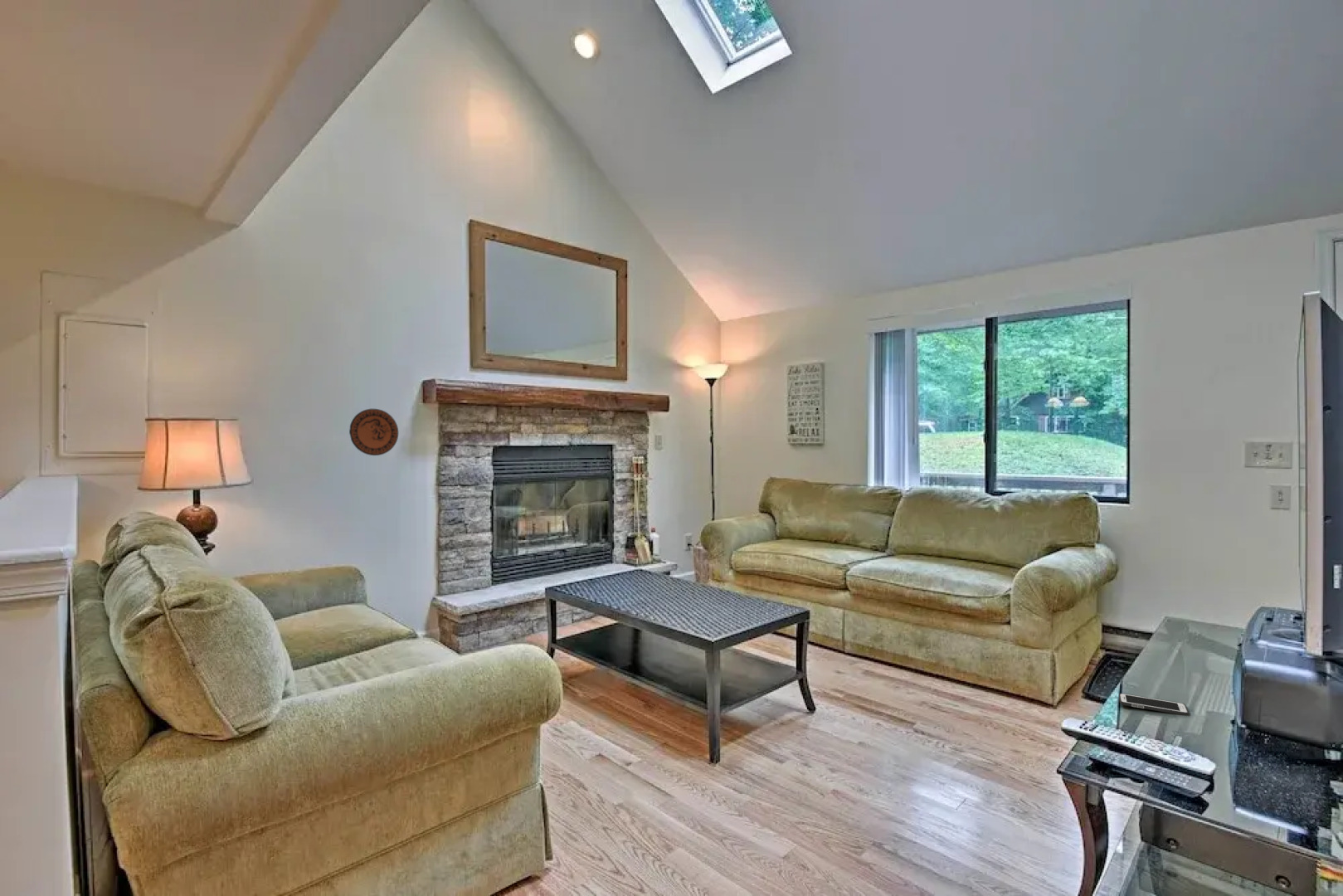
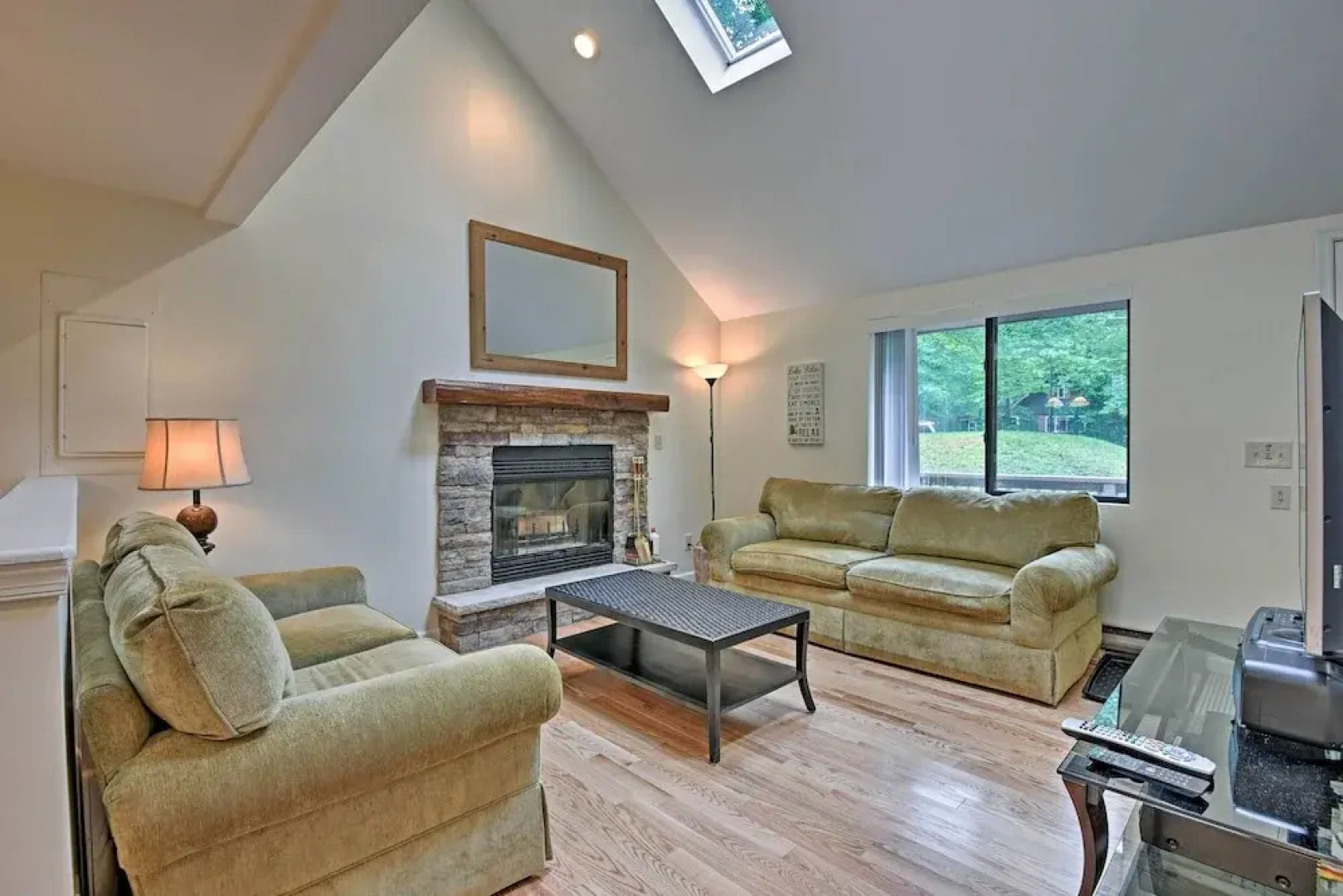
- cell phone [1118,693,1190,716]
- decorative plate [348,408,399,456]
